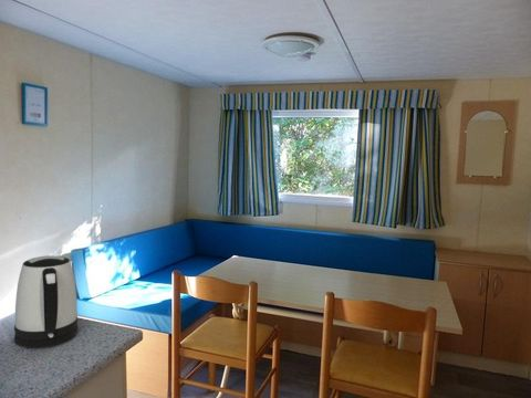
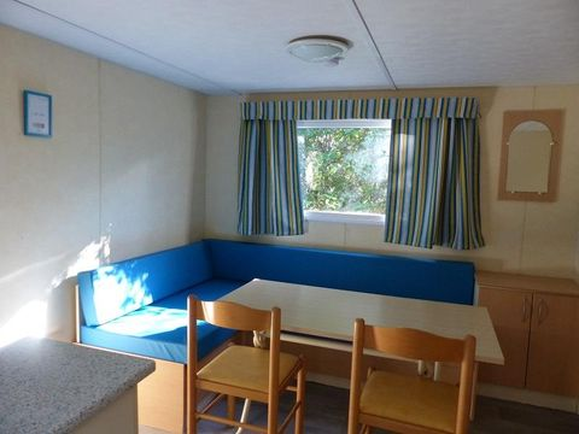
- kettle [13,254,79,349]
